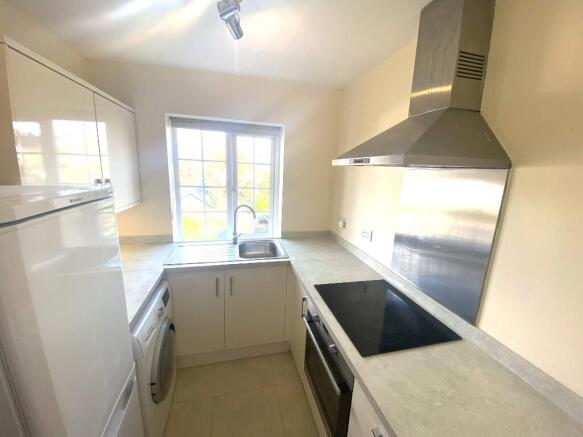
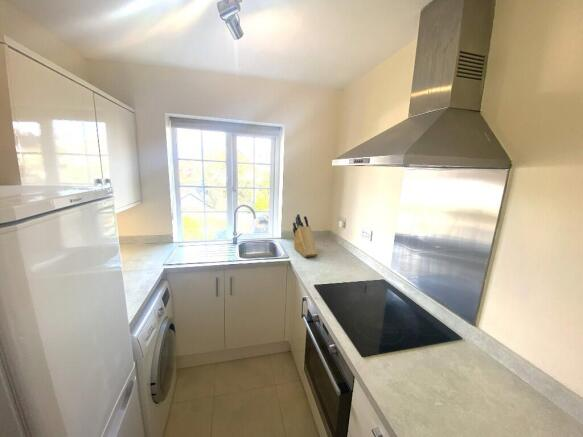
+ knife block [292,213,319,258]
